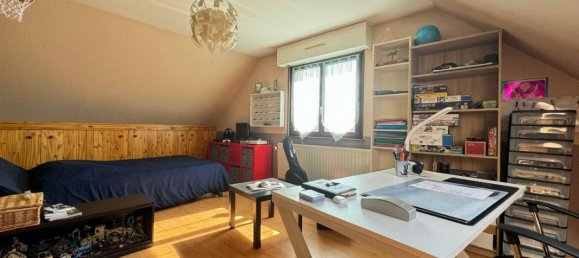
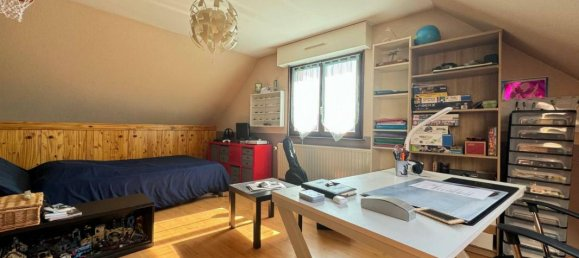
+ cell phone [413,206,466,225]
